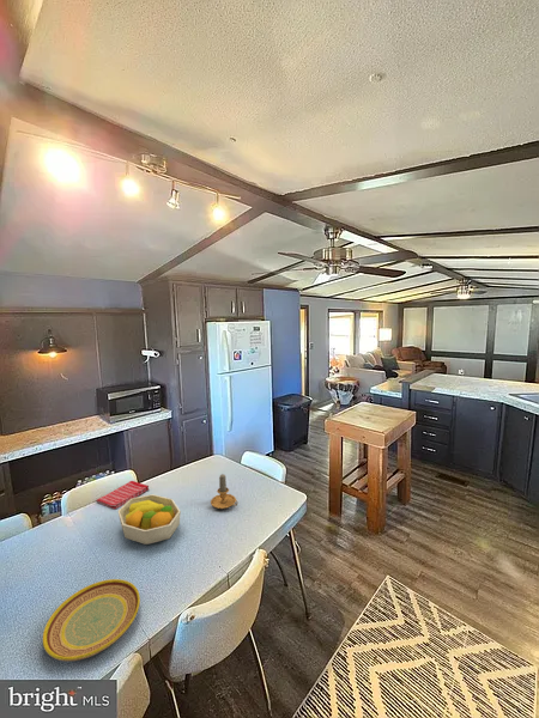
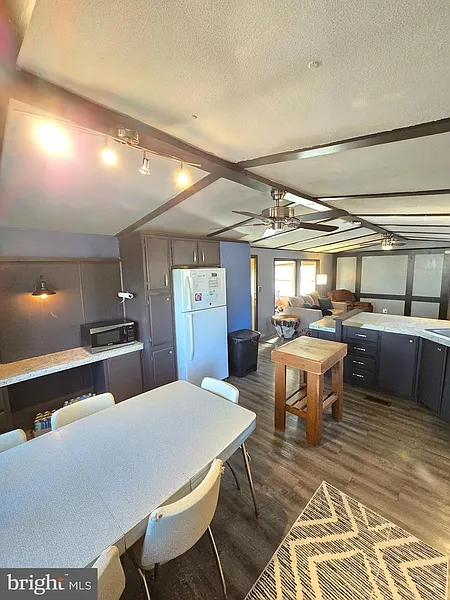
- fruit bowl [117,493,182,546]
- candle [210,473,238,510]
- dish towel [95,480,150,511]
- plate [42,578,141,662]
